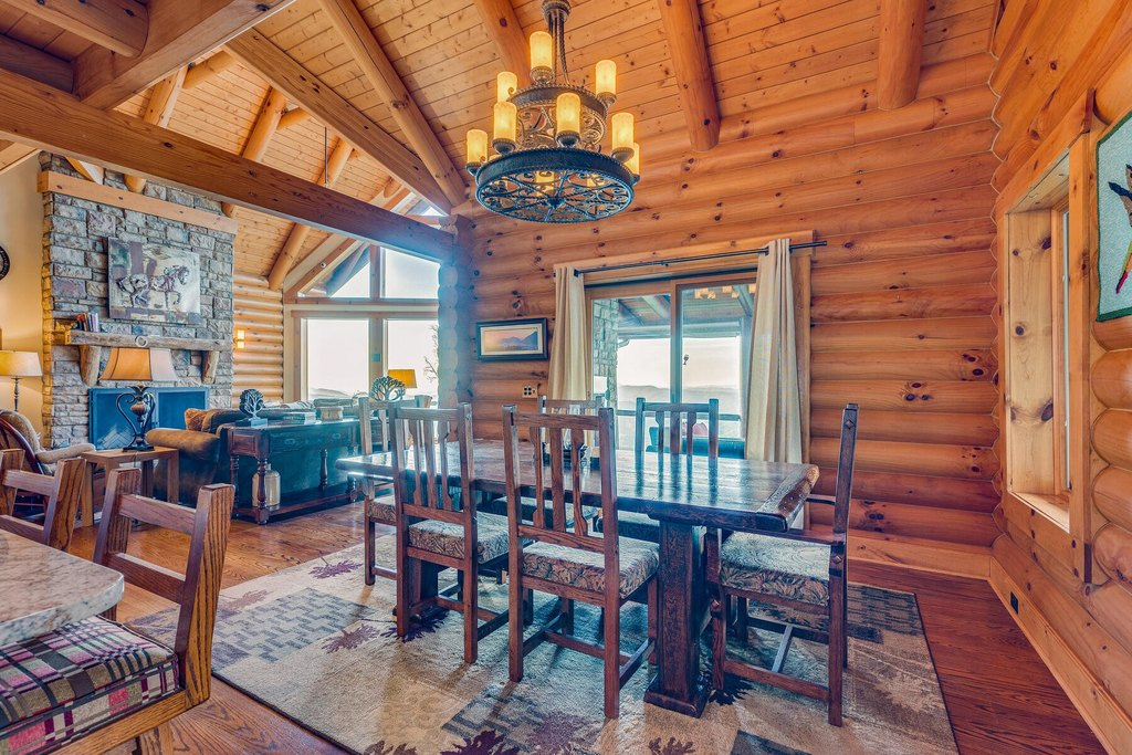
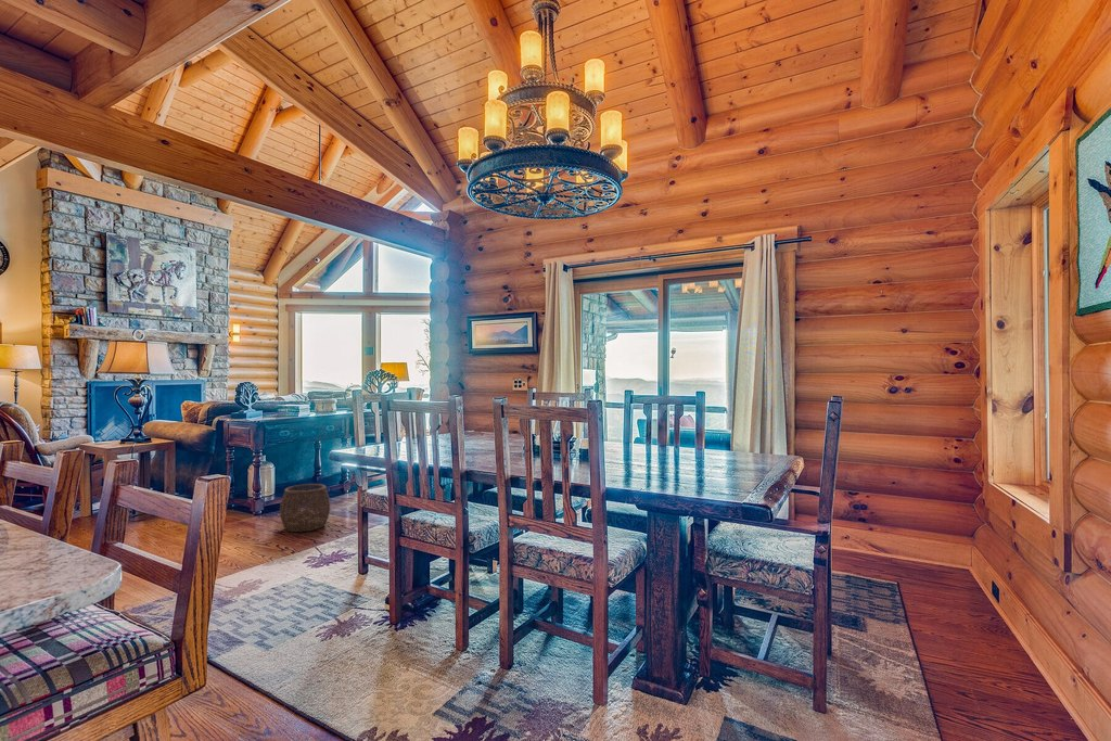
+ woven basket [279,483,332,534]
